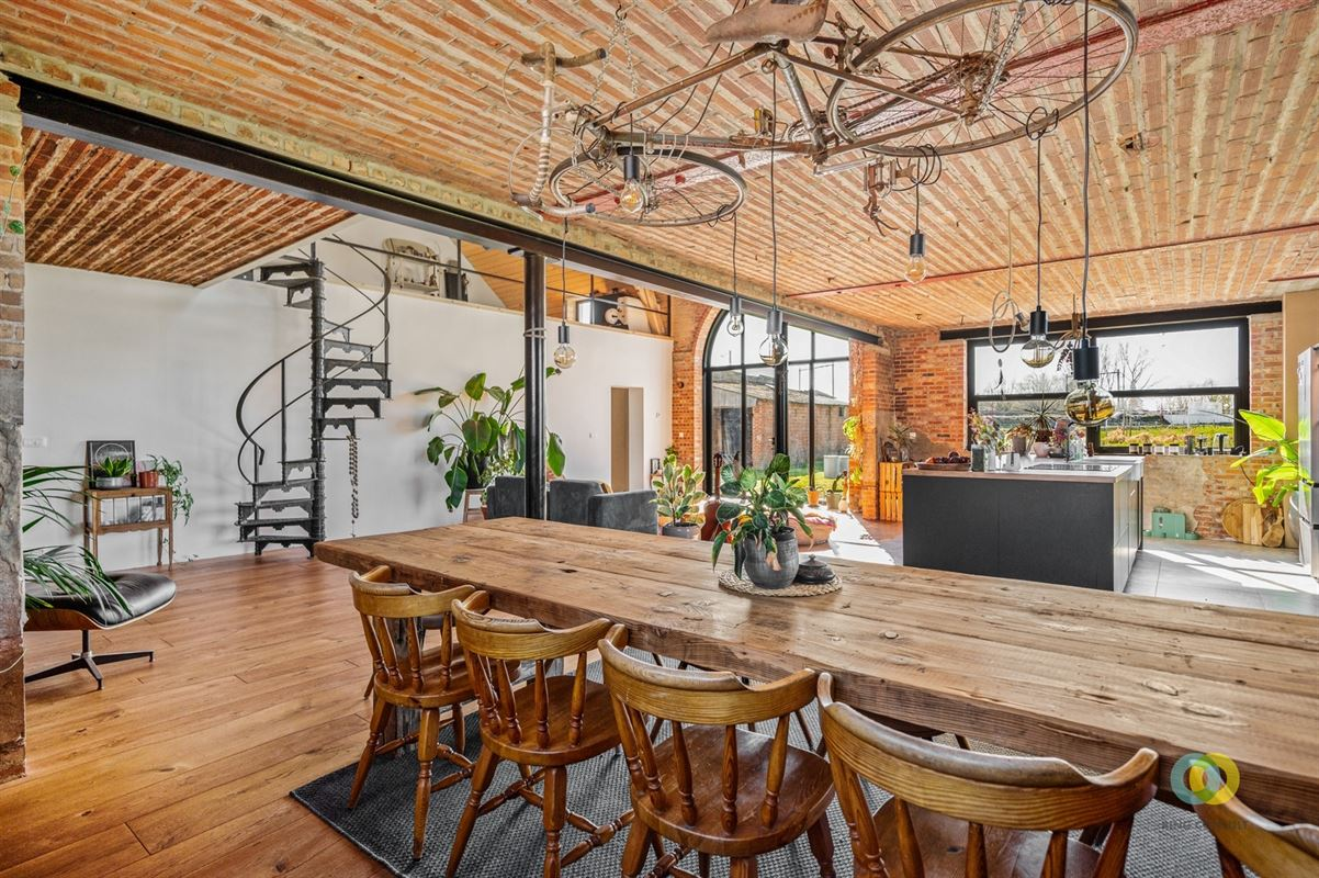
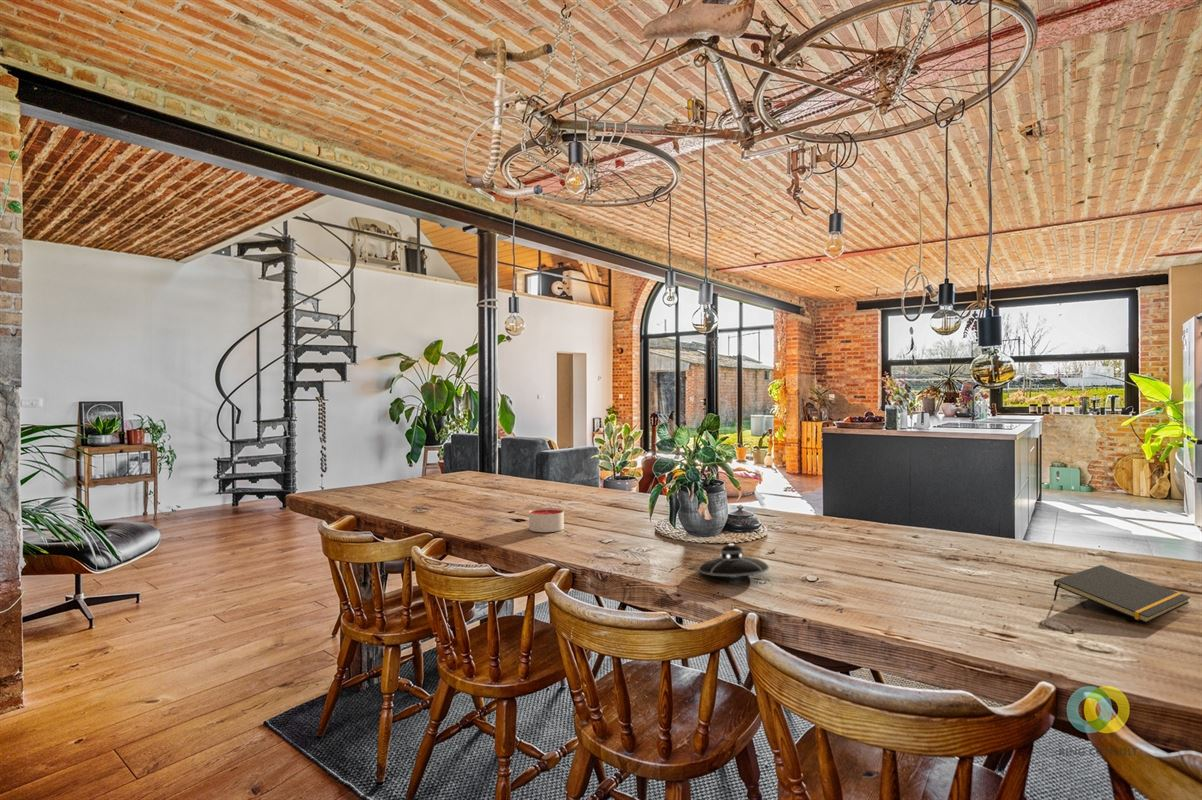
+ notepad [1052,564,1191,624]
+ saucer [698,542,770,578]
+ candle [528,507,565,533]
